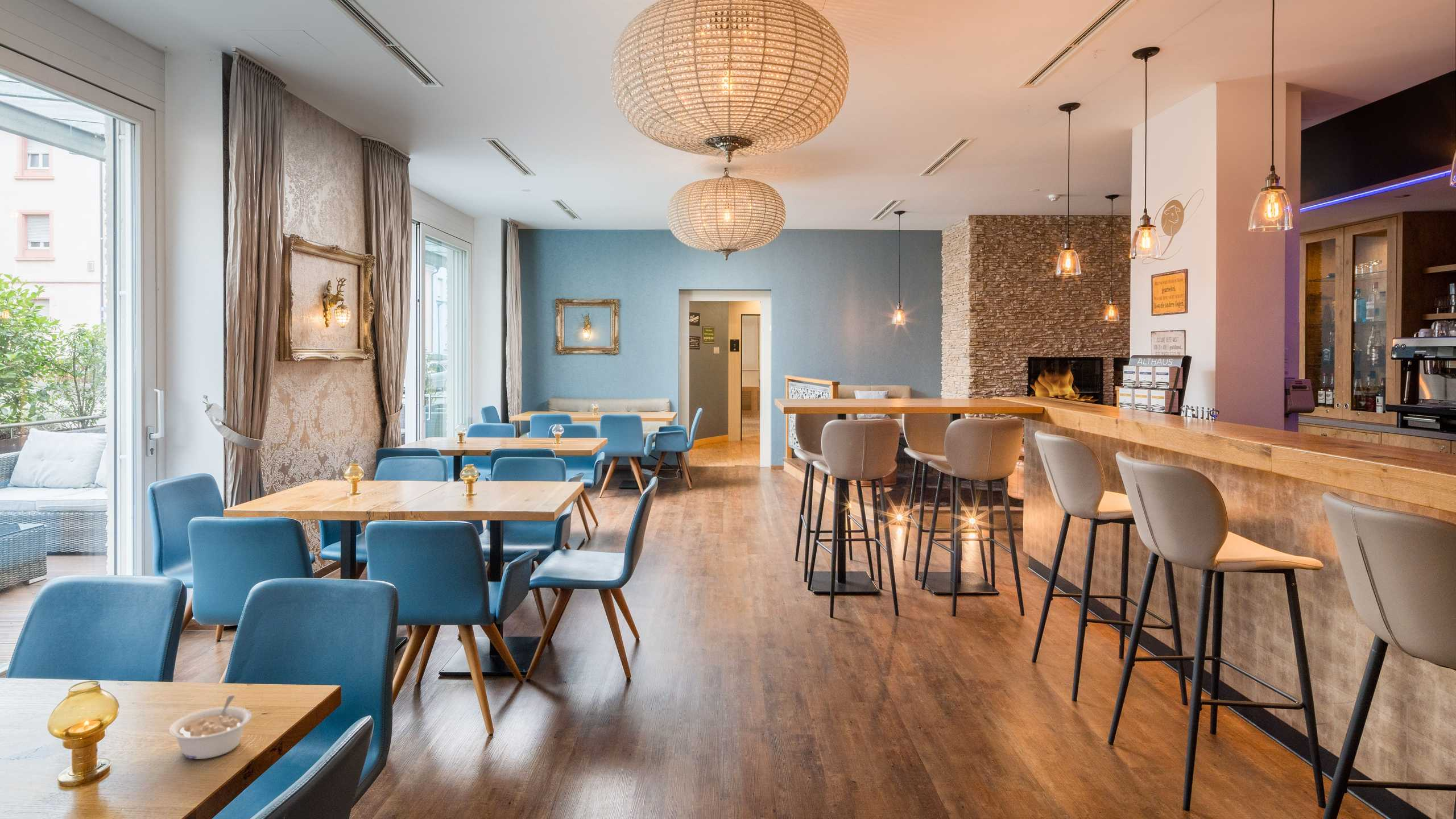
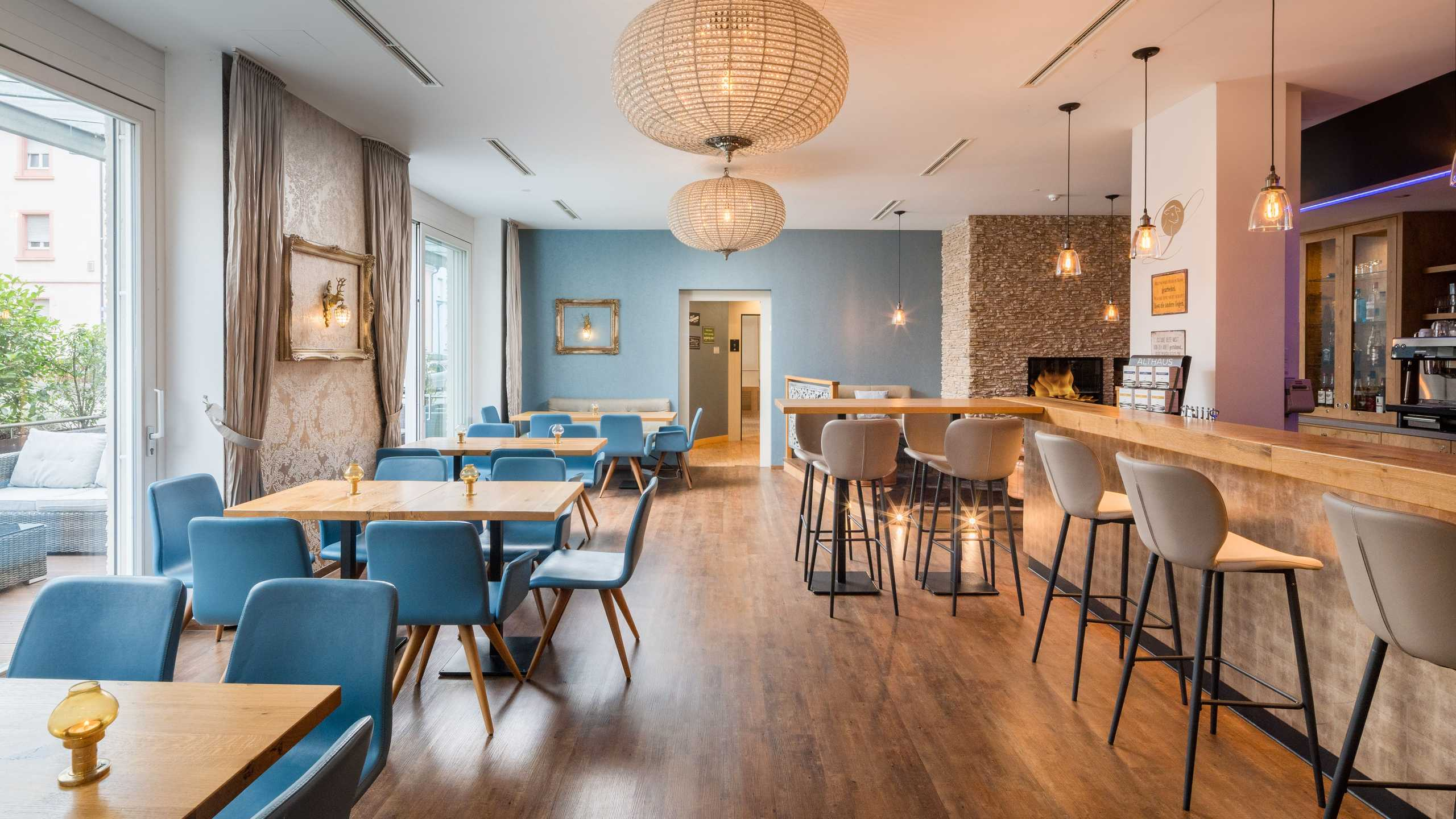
- legume [168,694,253,760]
